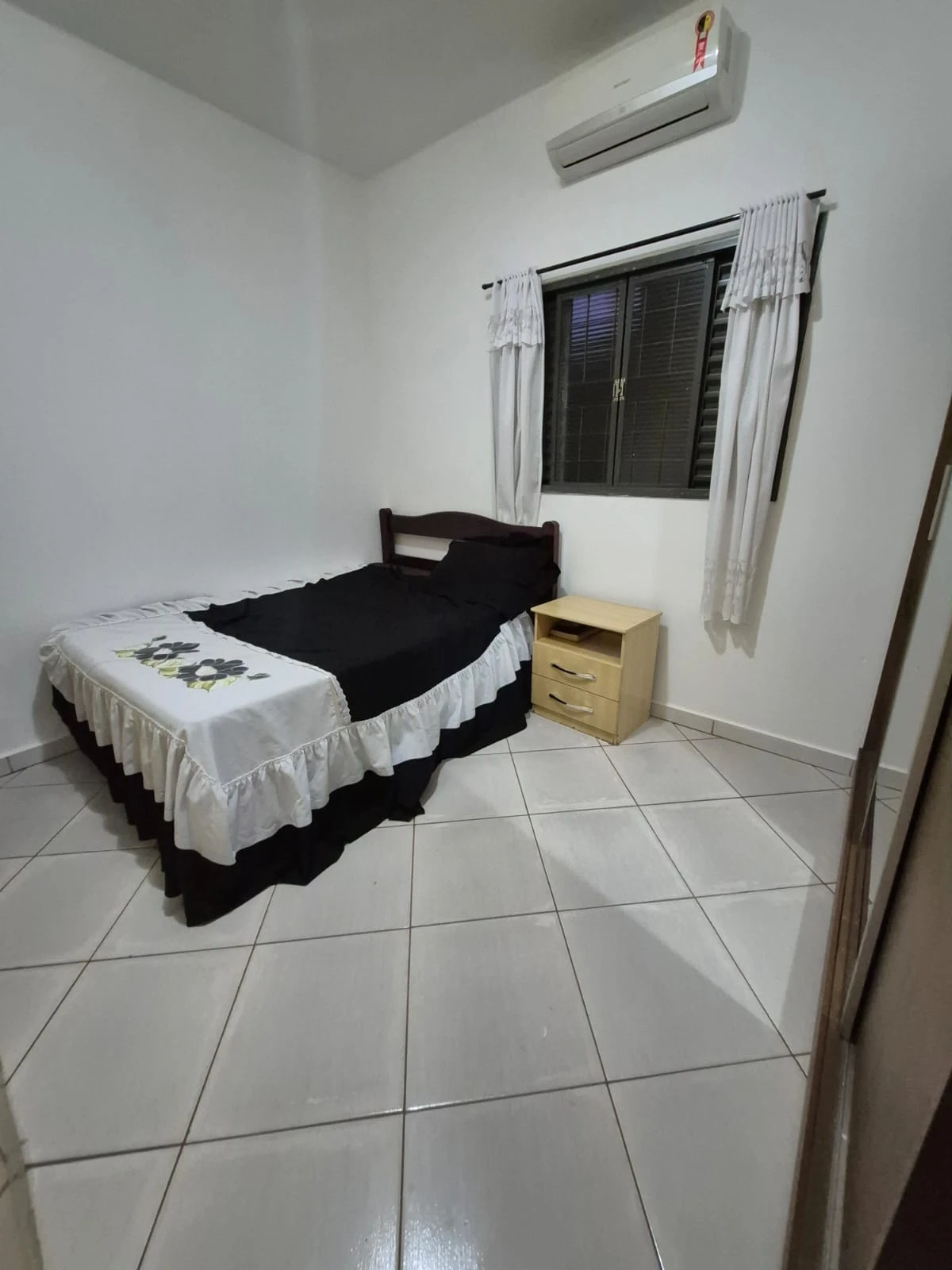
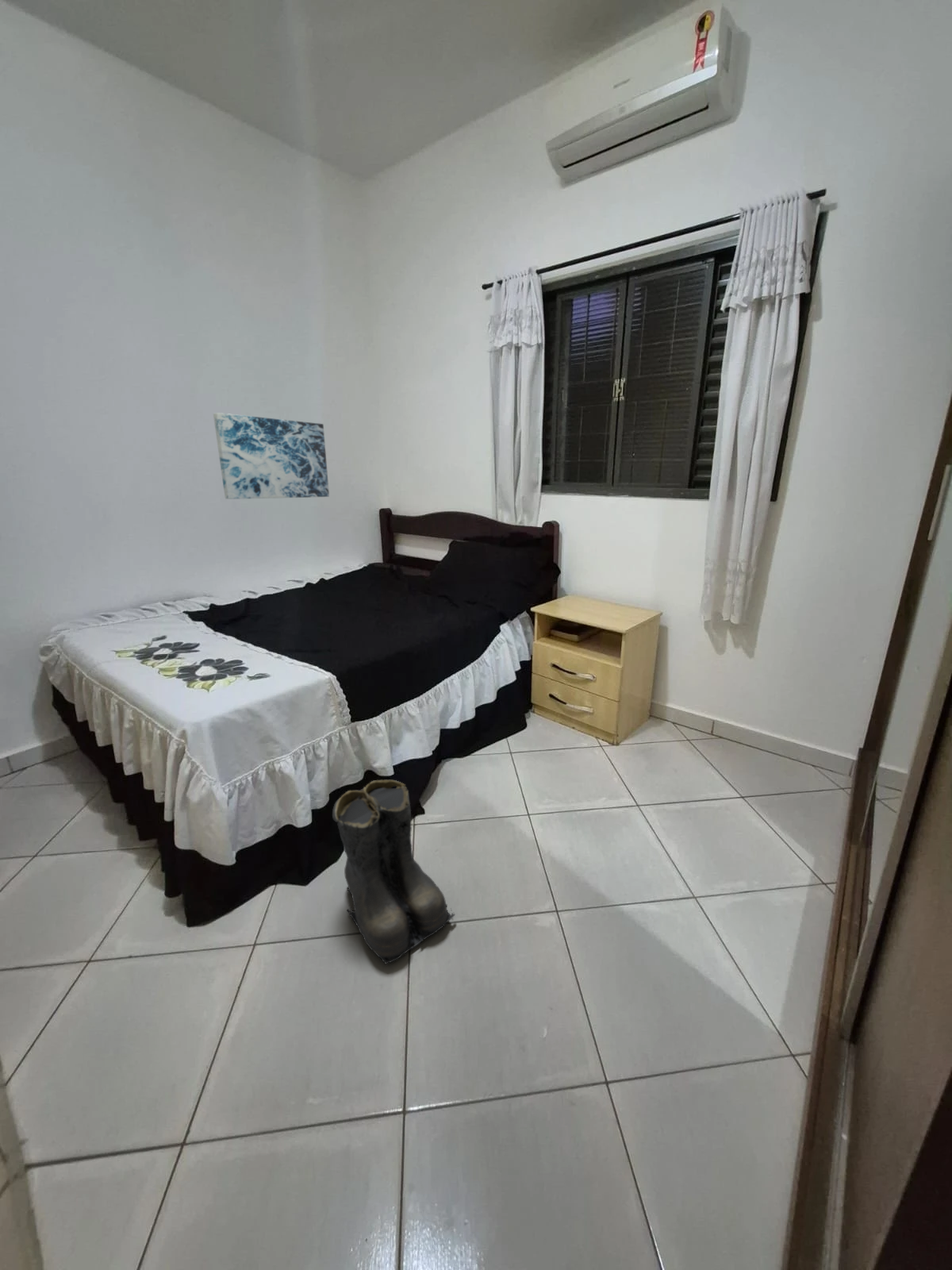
+ boots [332,779,458,965]
+ wall art [213,412,330,500]
